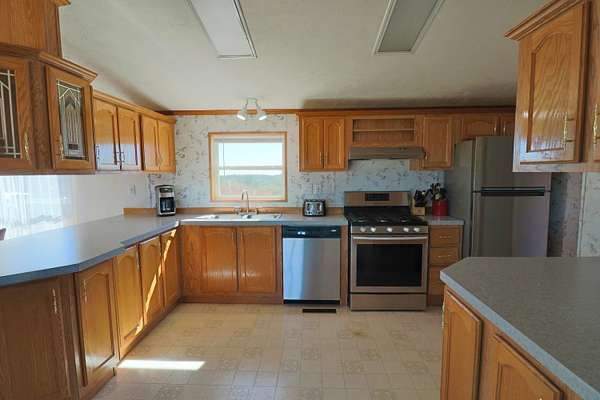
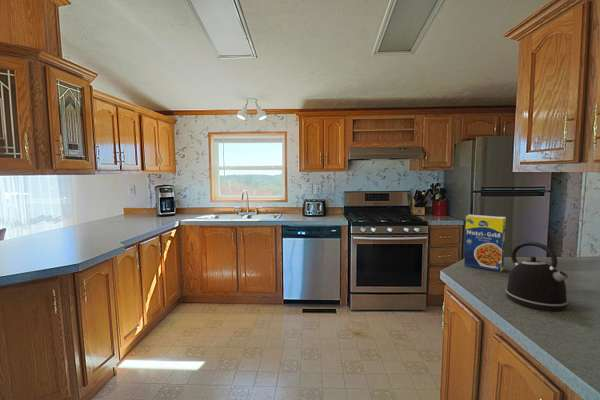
+ kettle [505,241,571,312]
+ legume [463,214,507,273]
